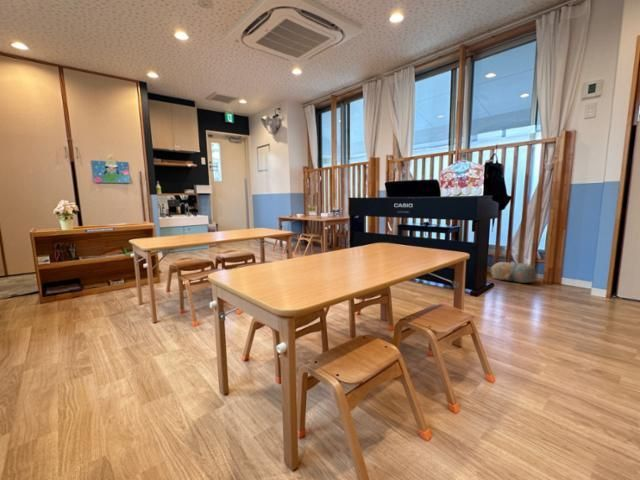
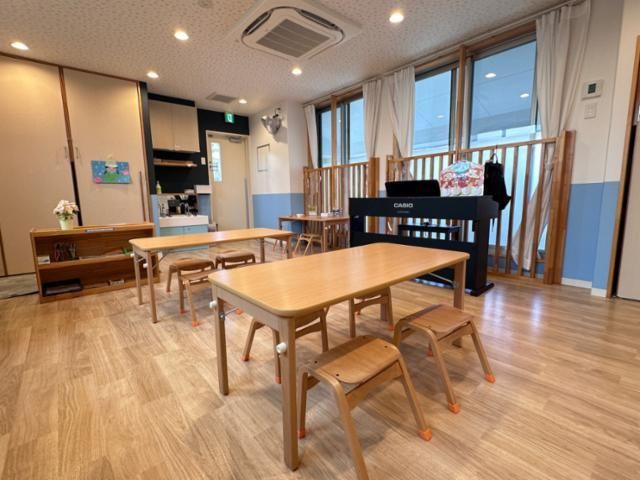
- plush toy [490,260,538,284]
